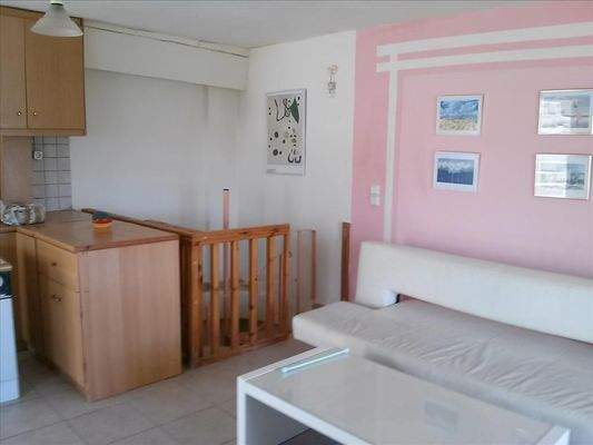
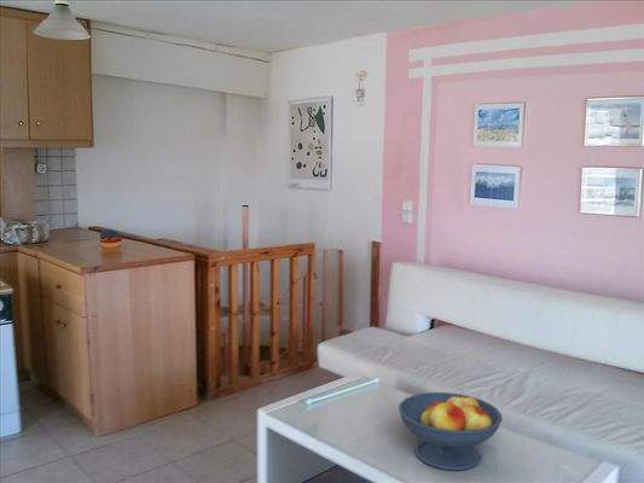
+ fruit bowl [398,391,503,471]
